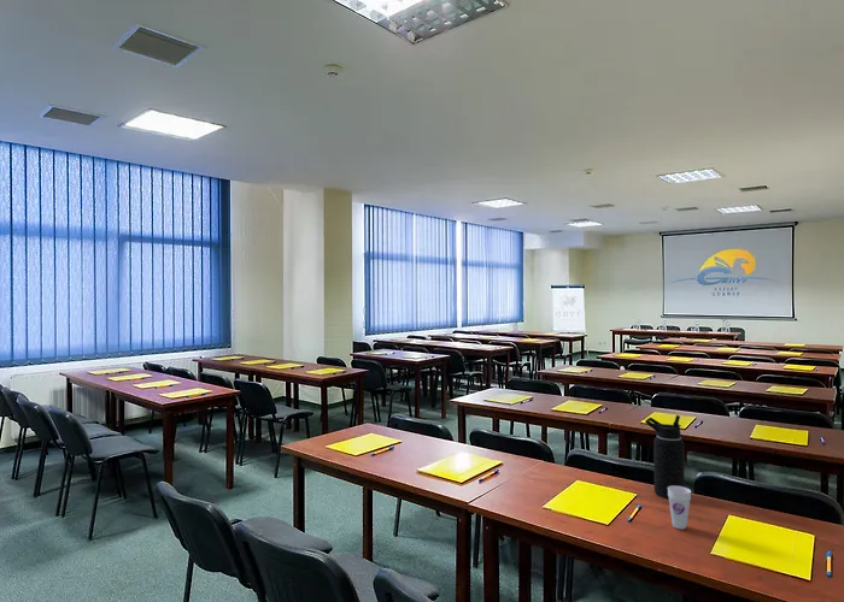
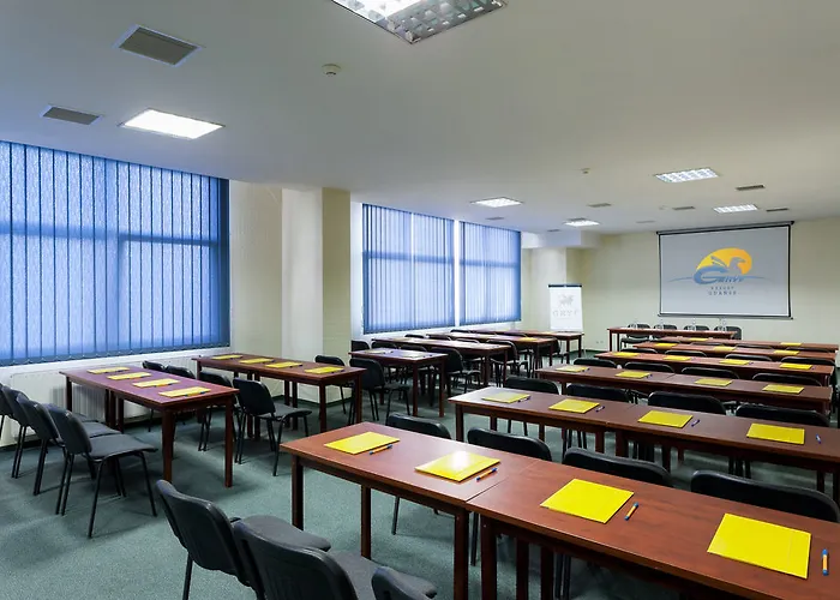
- water bottle [644,414,685,498]
- cup [668,486,692,531]
